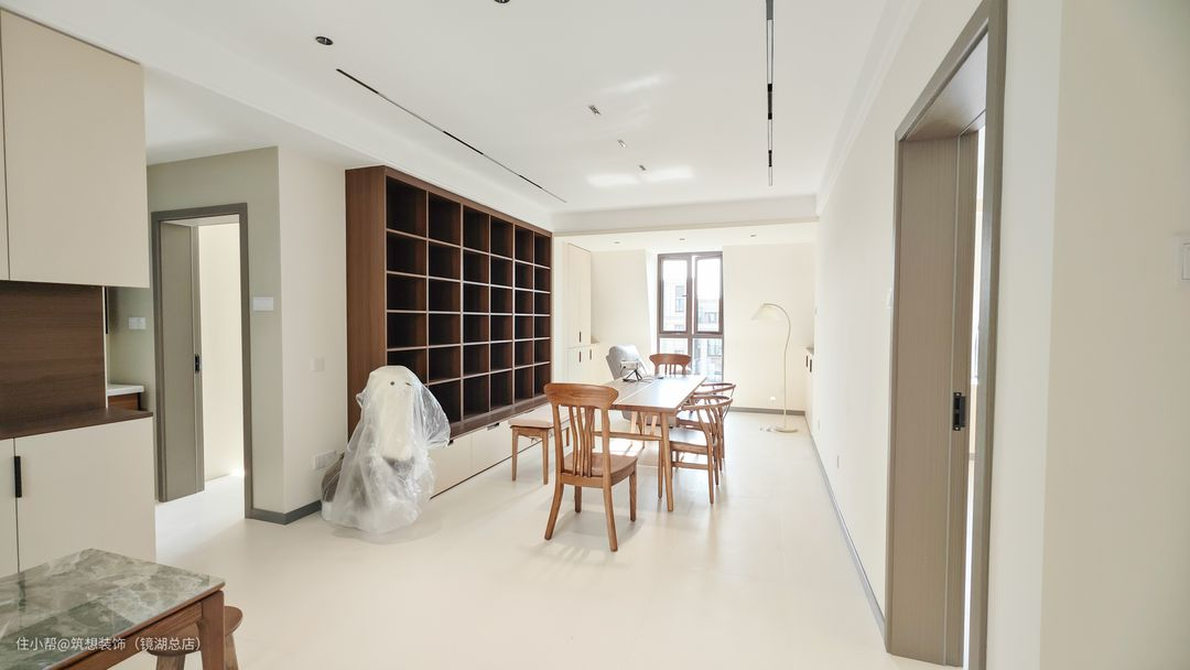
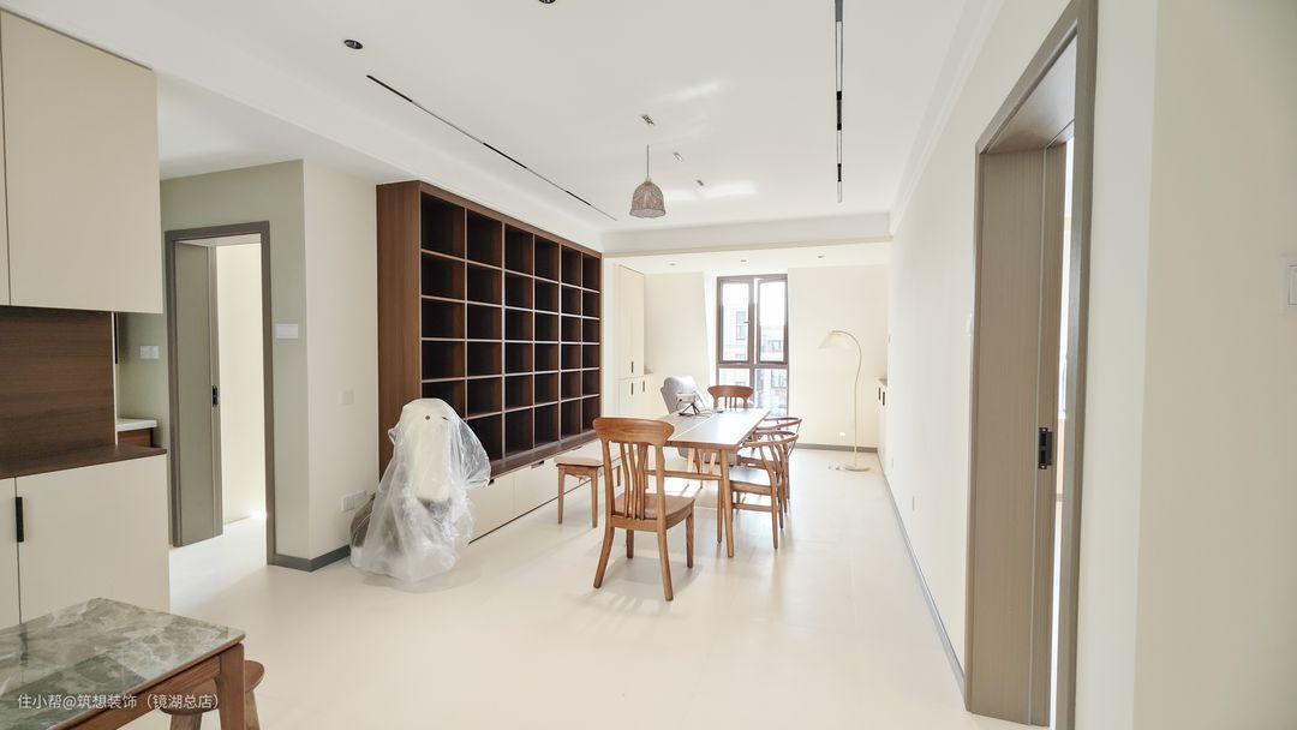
+ pendant lamp [628,143,667,219]
